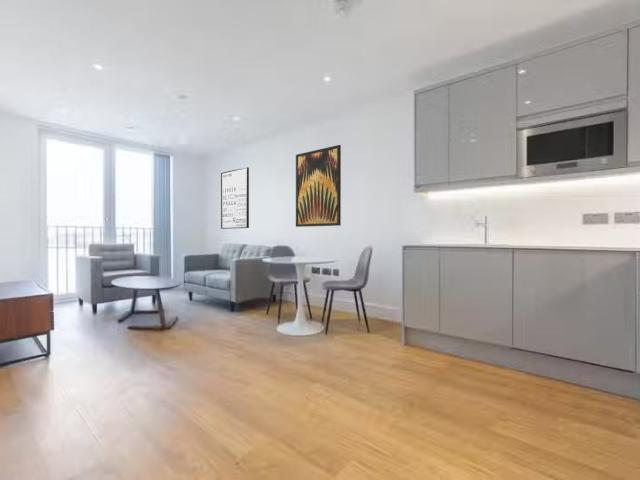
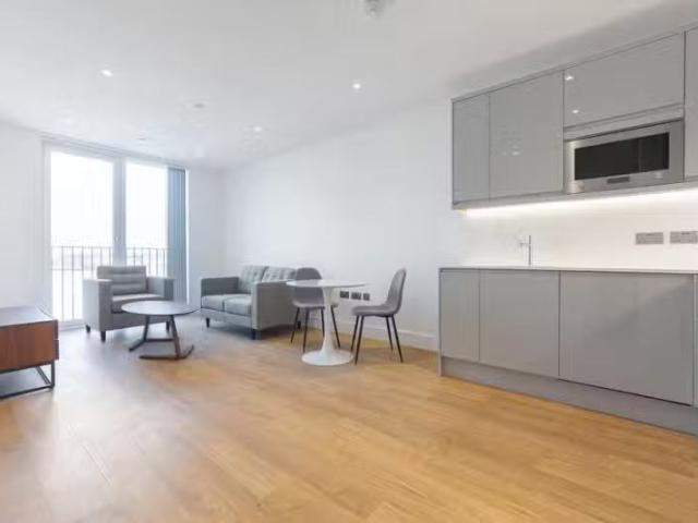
- wall art [295,144,342,228]
- wall art [220,166,250,230]
